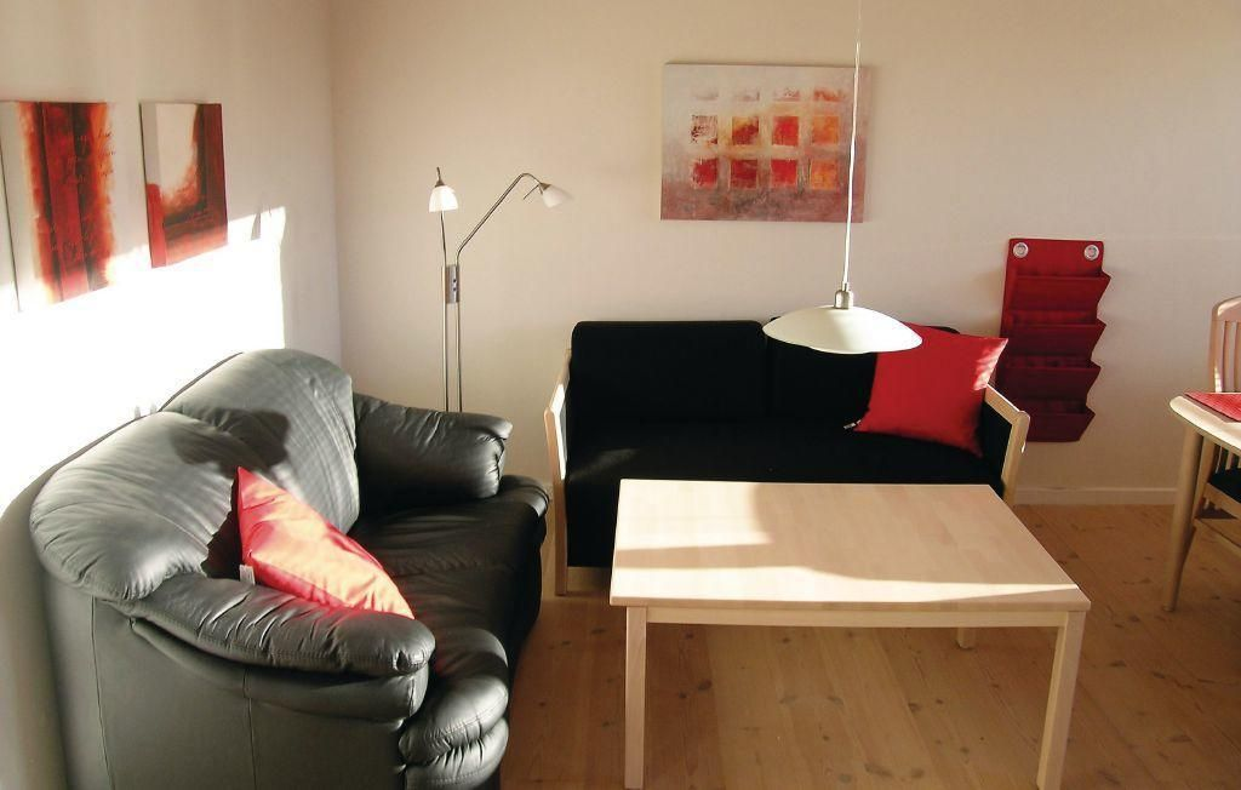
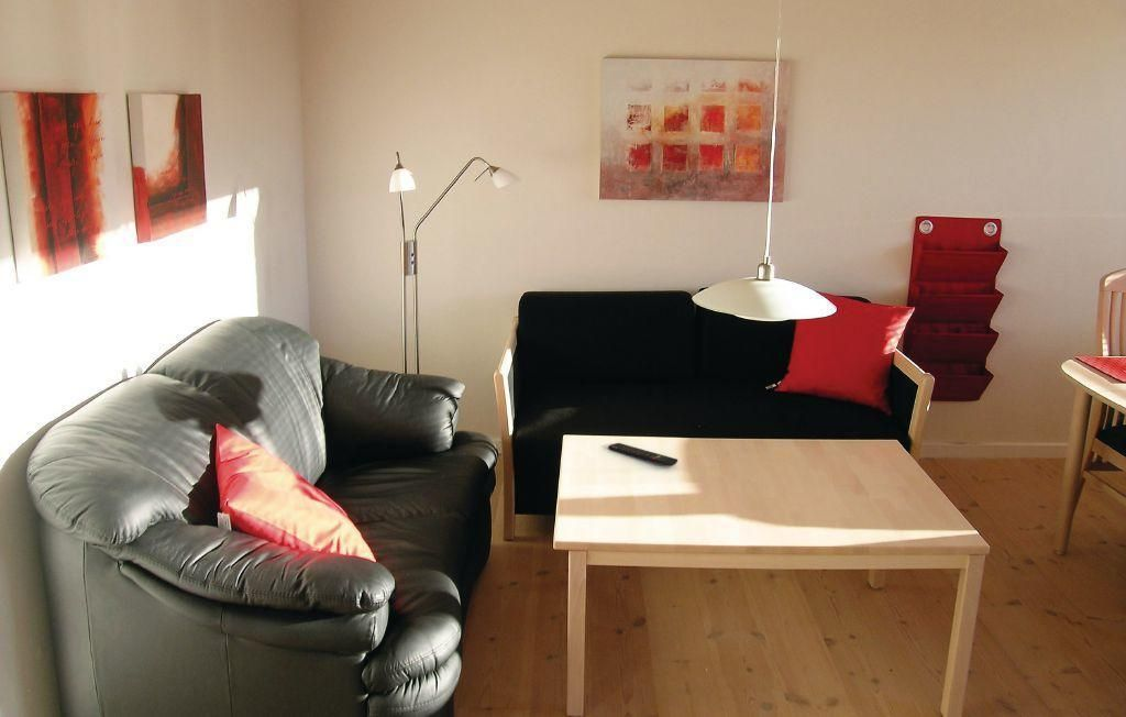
+ remote control [607,442,678,467]
